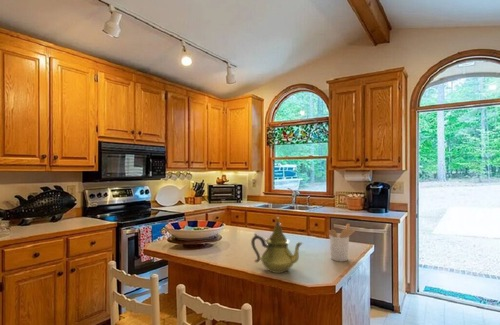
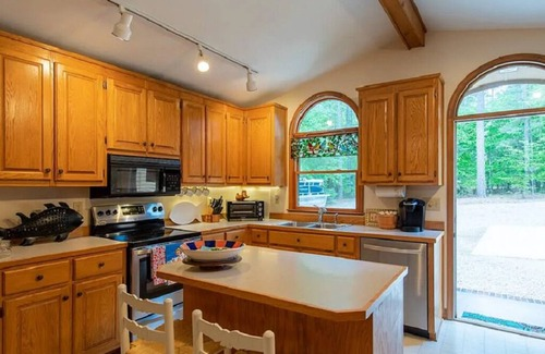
- teapot [250,216,304,274]
- utensil holder [327,222,357,262]
